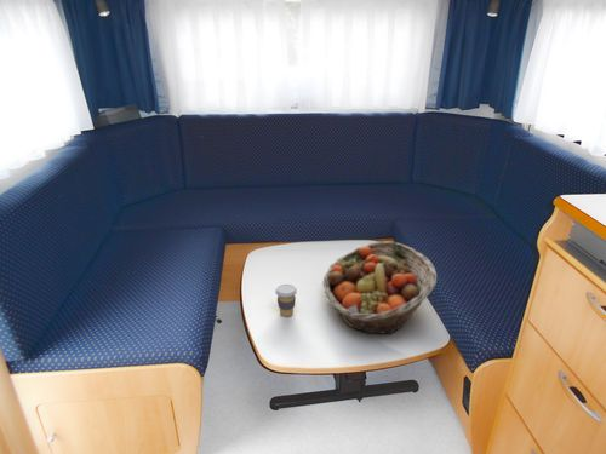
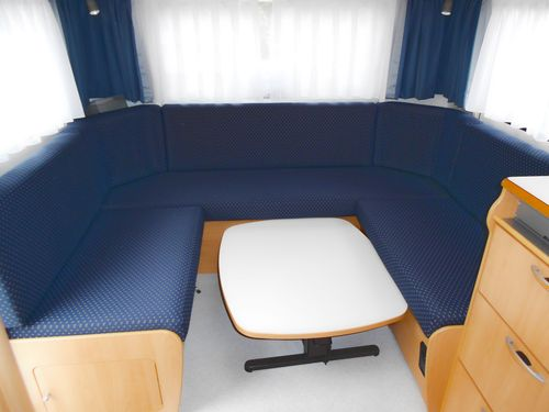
- fruit basket [322,240,438,335]
- coffee cup [274,283,298,317]
